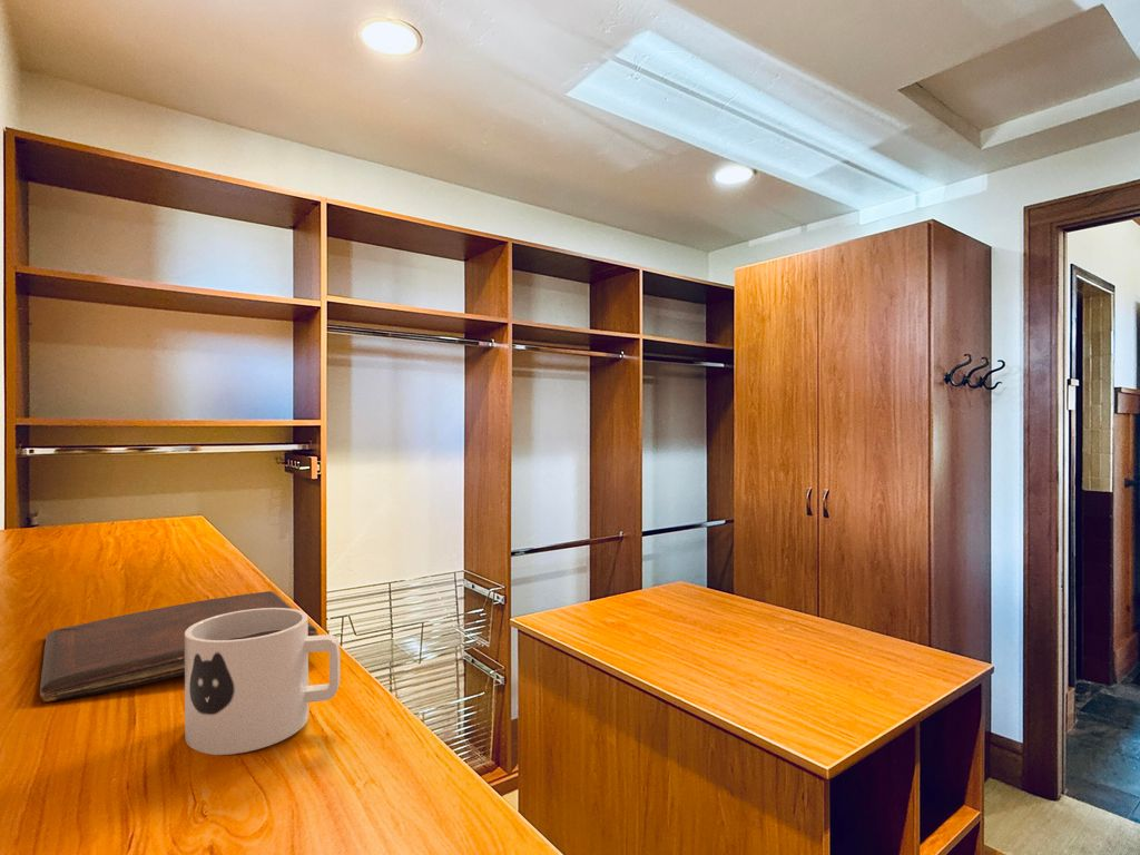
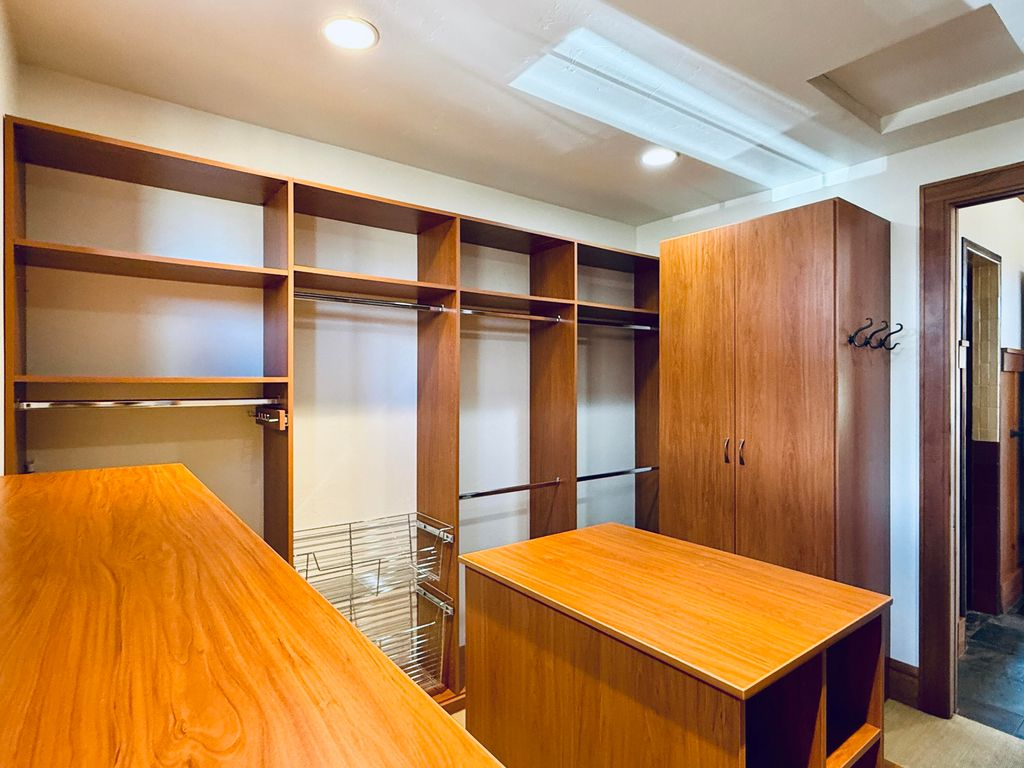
- mug [184,608,342,756]
- book [39,590,320,704]
